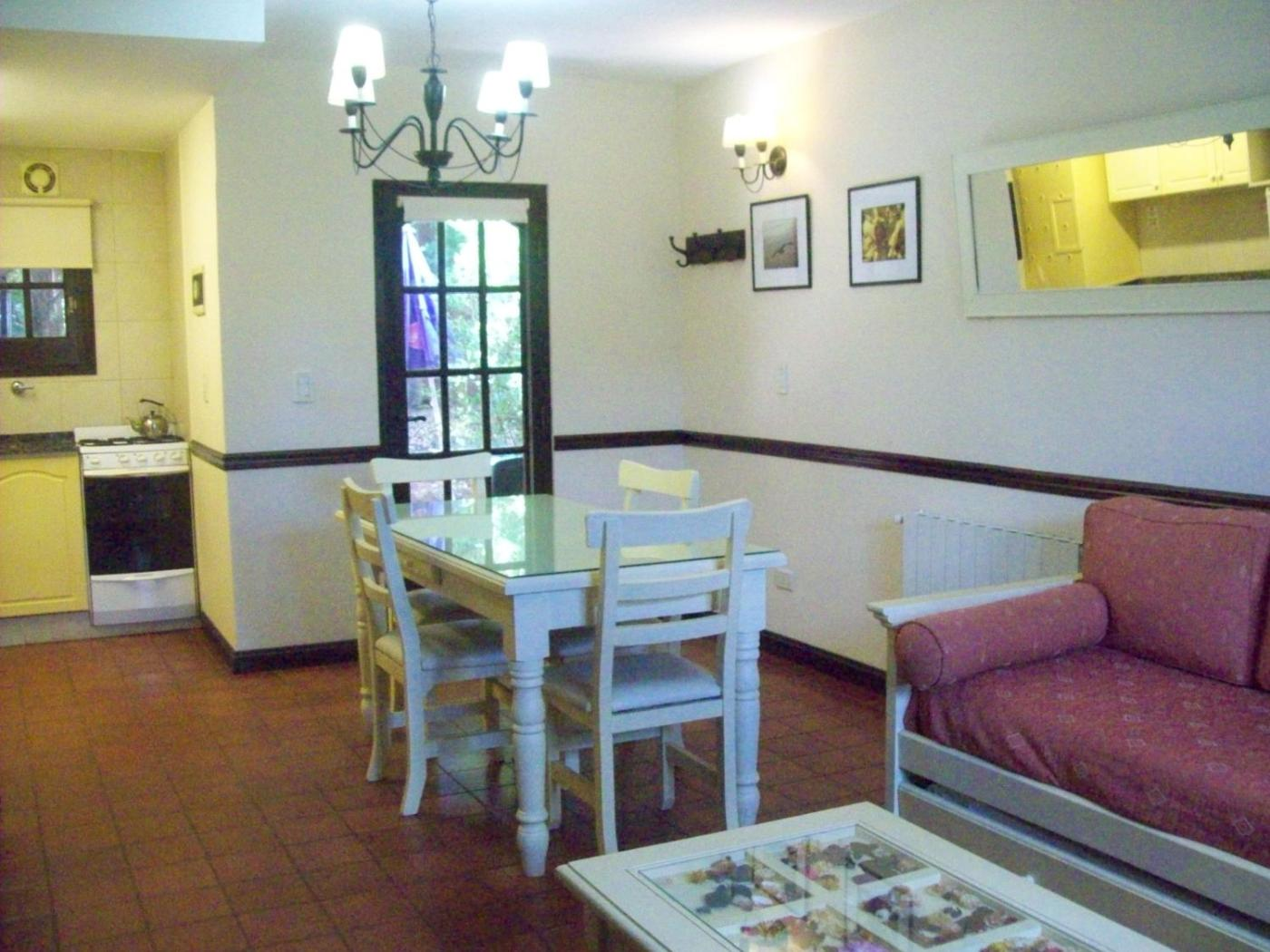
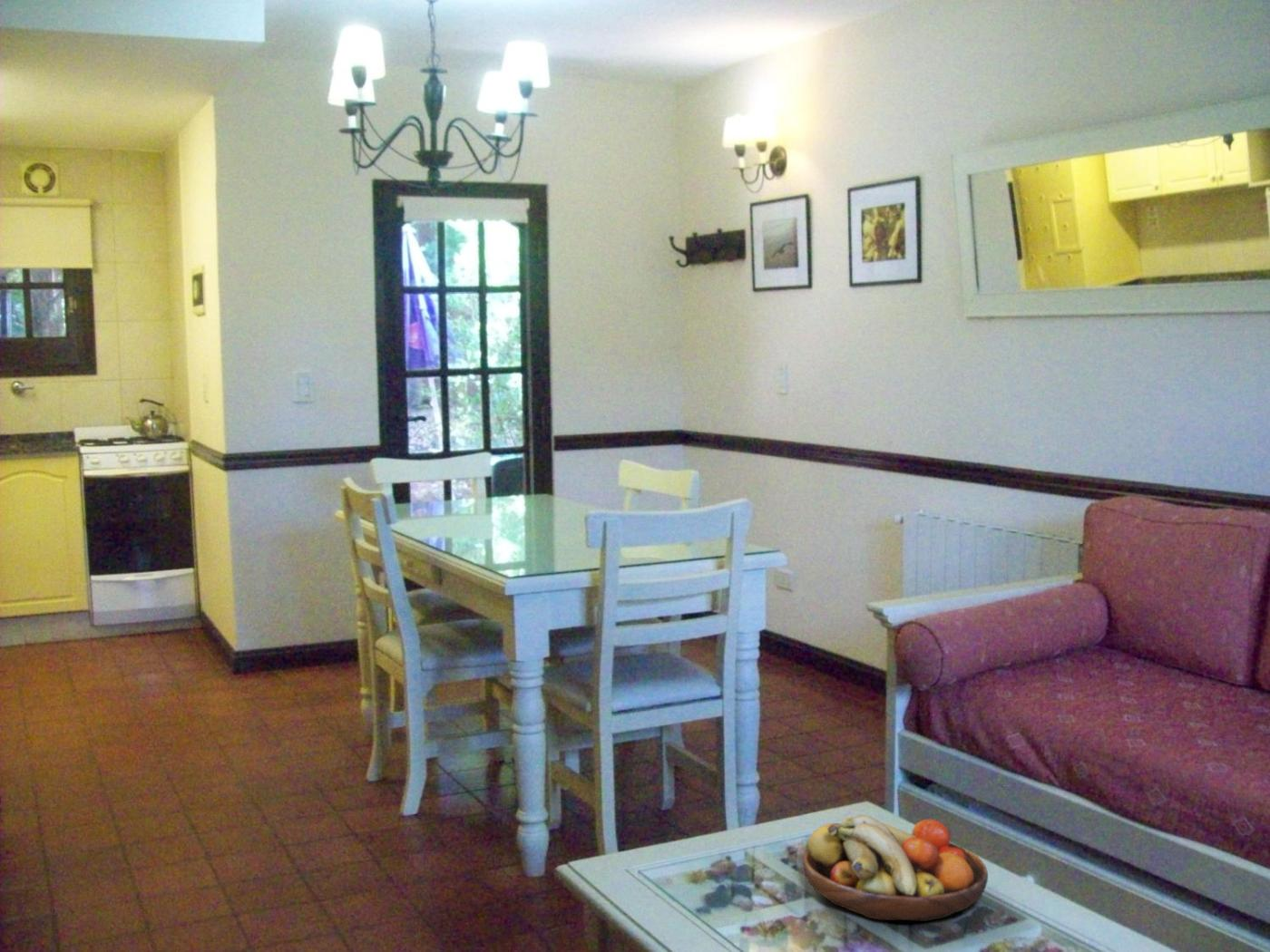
+ fruit bowl [803,814,989,922]
